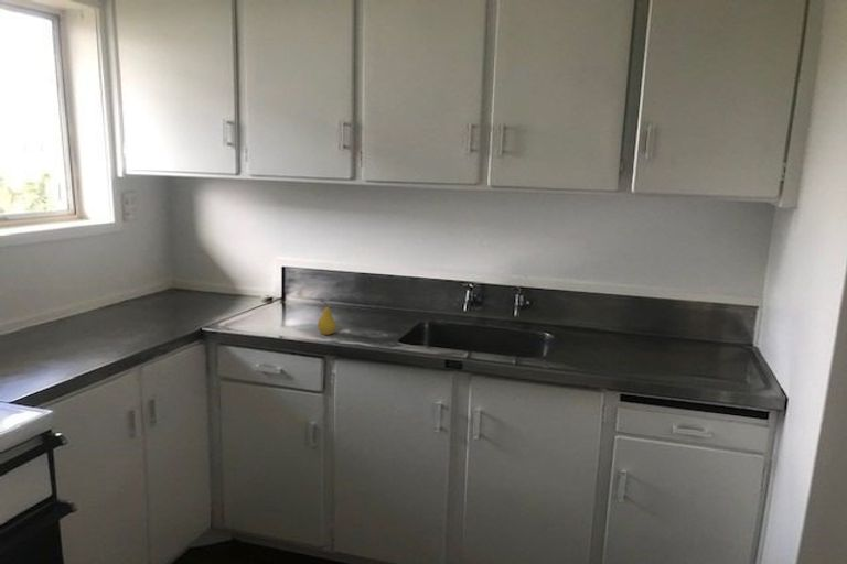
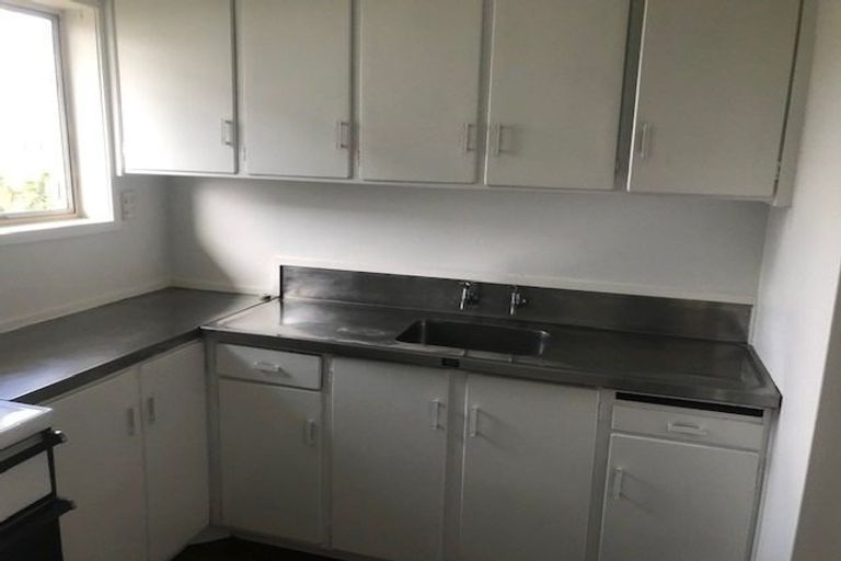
- fruit [317,300,337,336]
